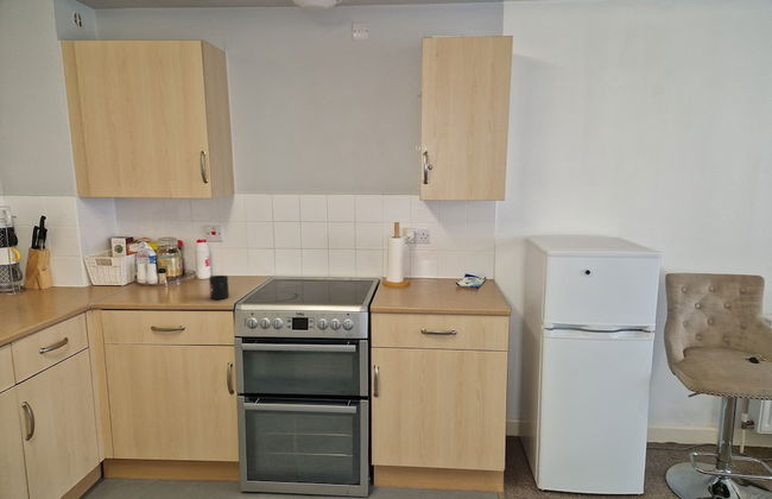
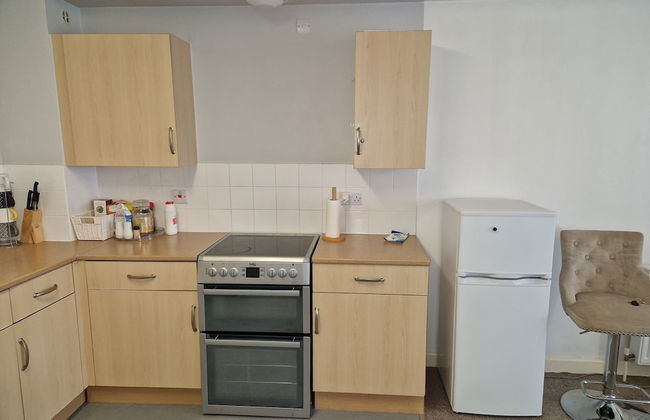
- mug [208,274,230,301]
